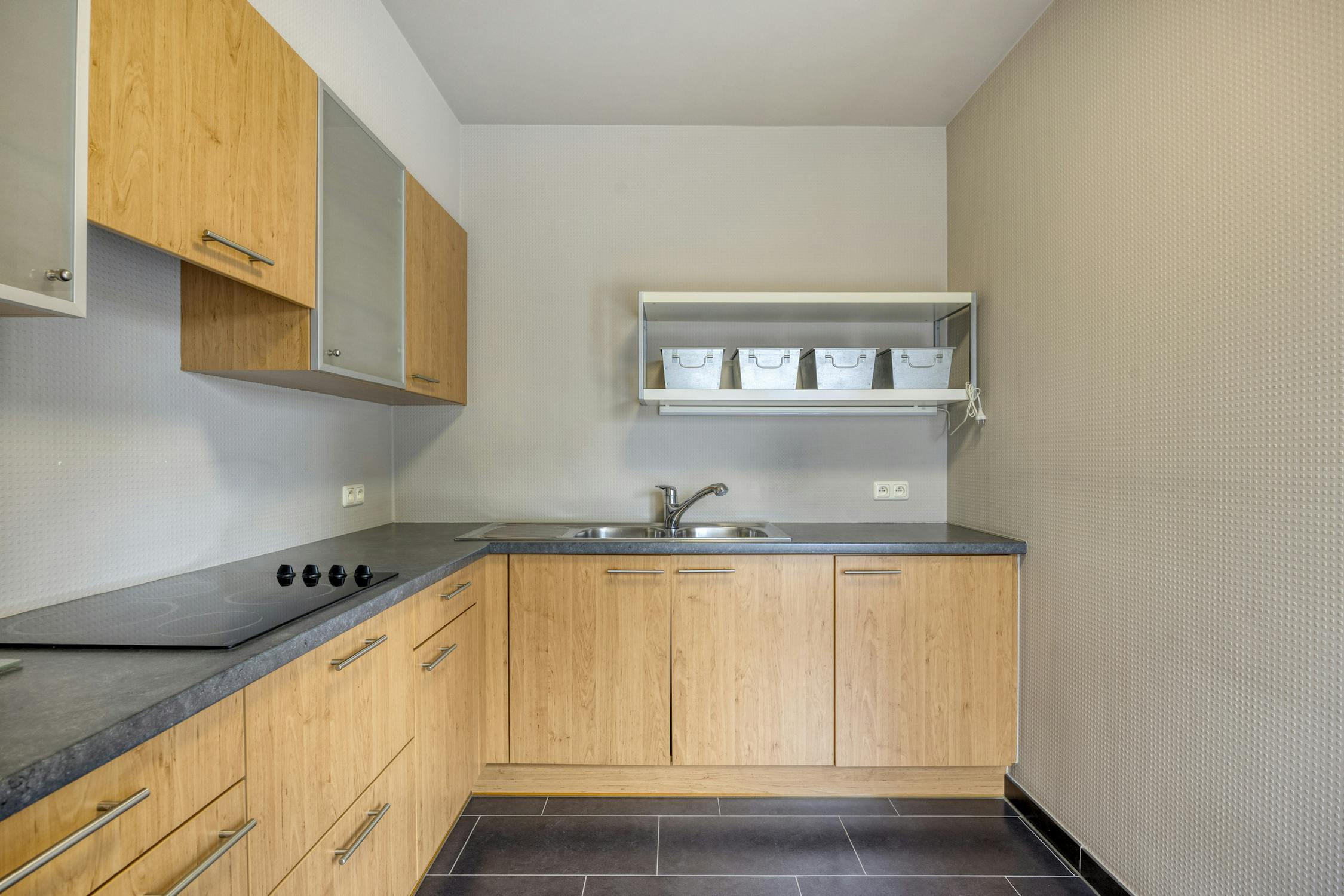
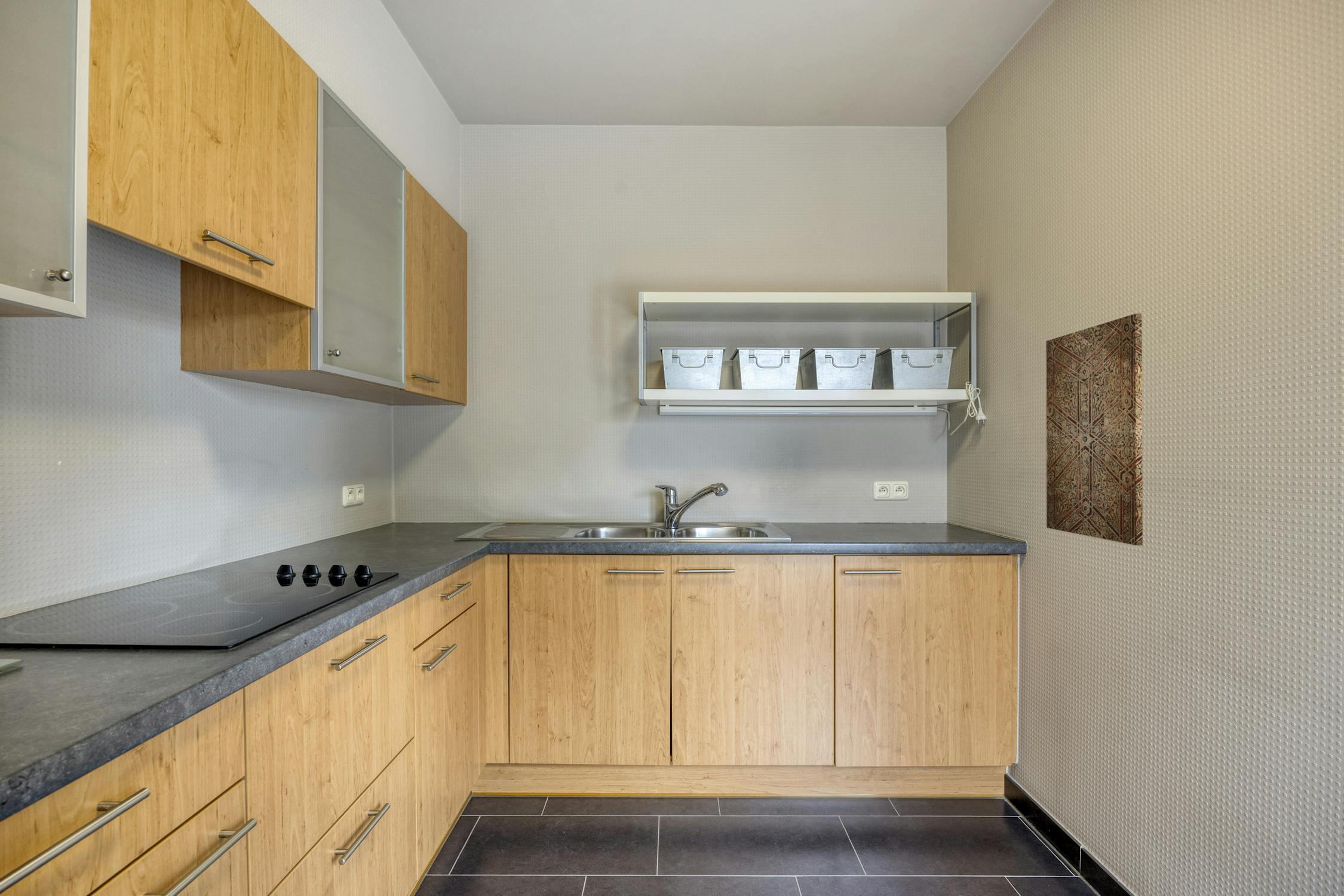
+ wall art [1045,313,1143,546]
